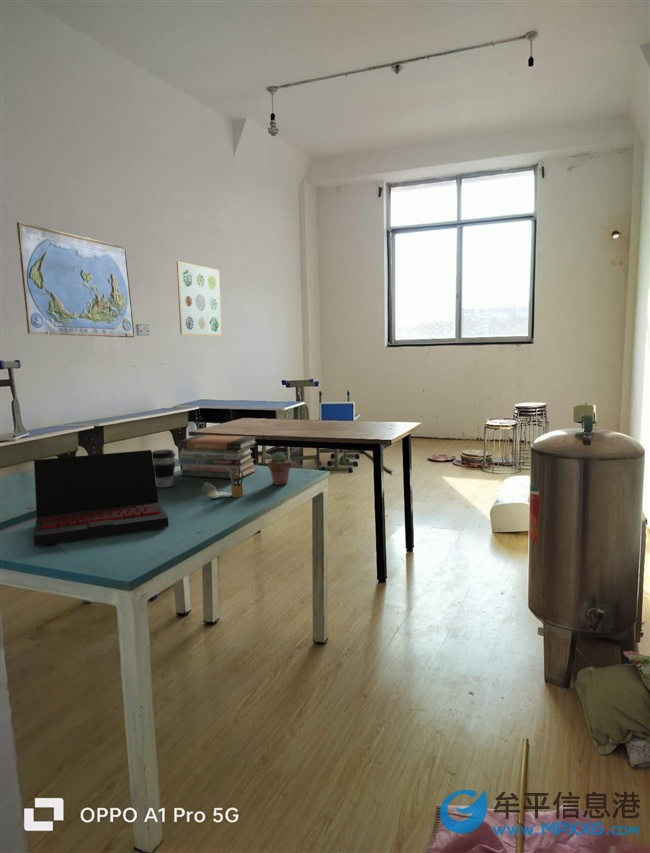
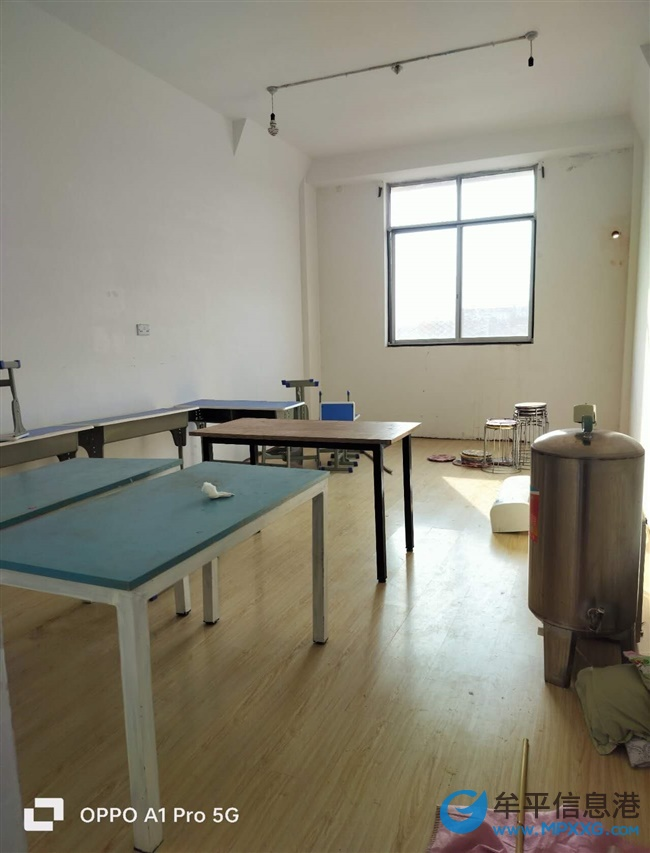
- potted succulent [267,451,293,486]
- wall art [176,261,223,337]
- laptop [32,449,170,547]
- book stack [176,434,258,480]
- pencil box [228,468,244,498]
- coffee cup [151,449,177,488]
- world map [16,221,135,338]
